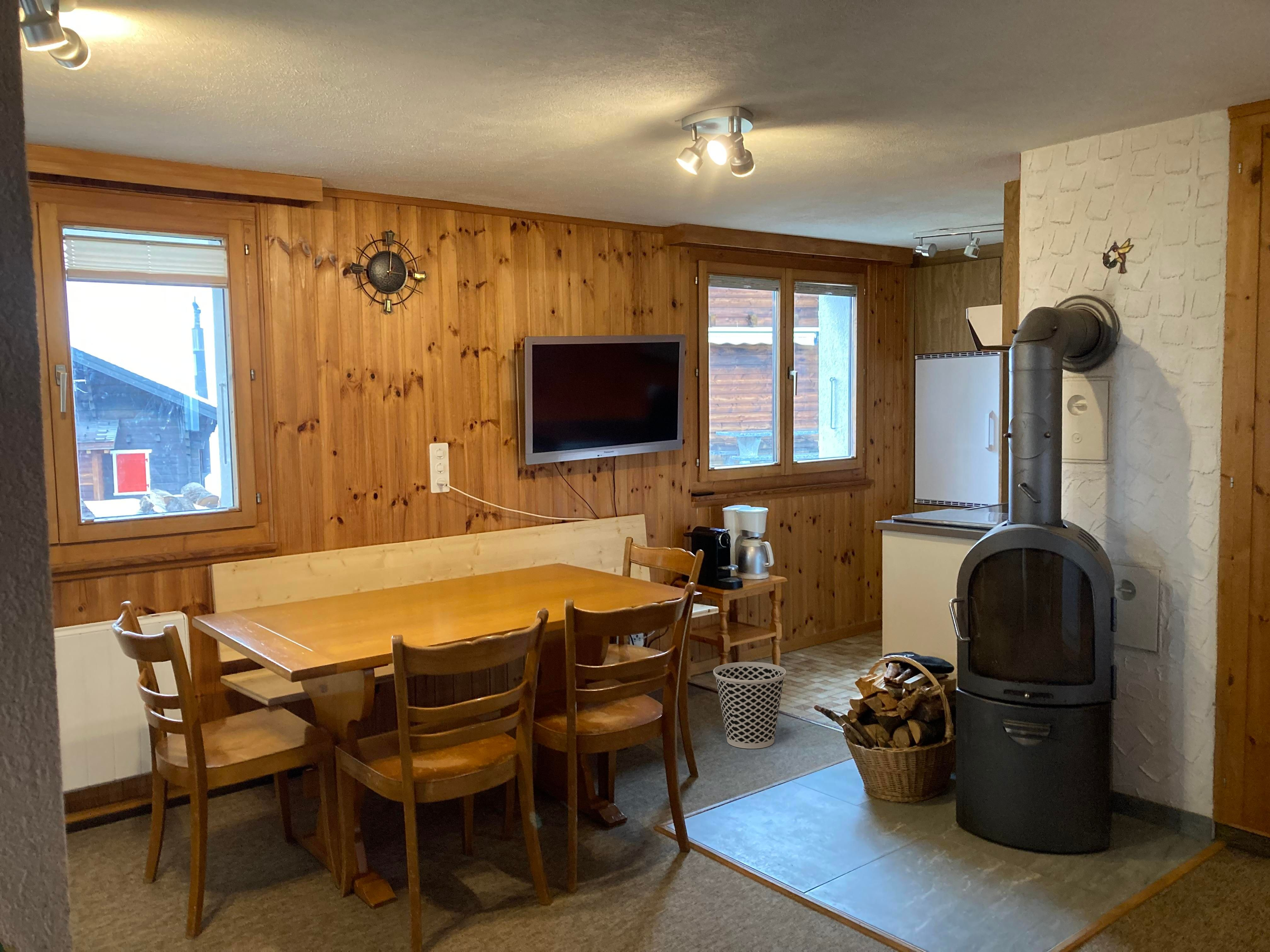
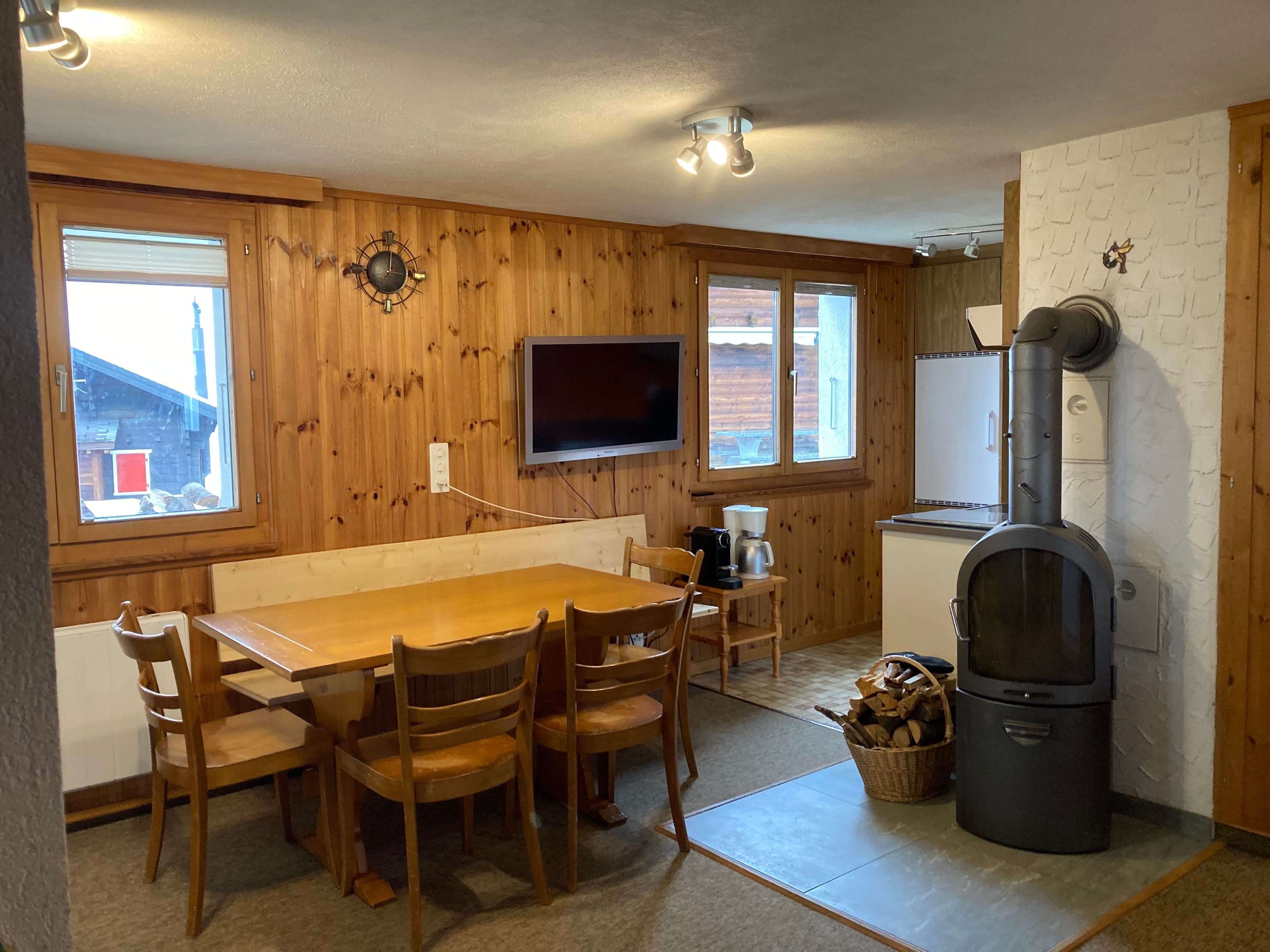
- wastebasket [713,661,787,749]
